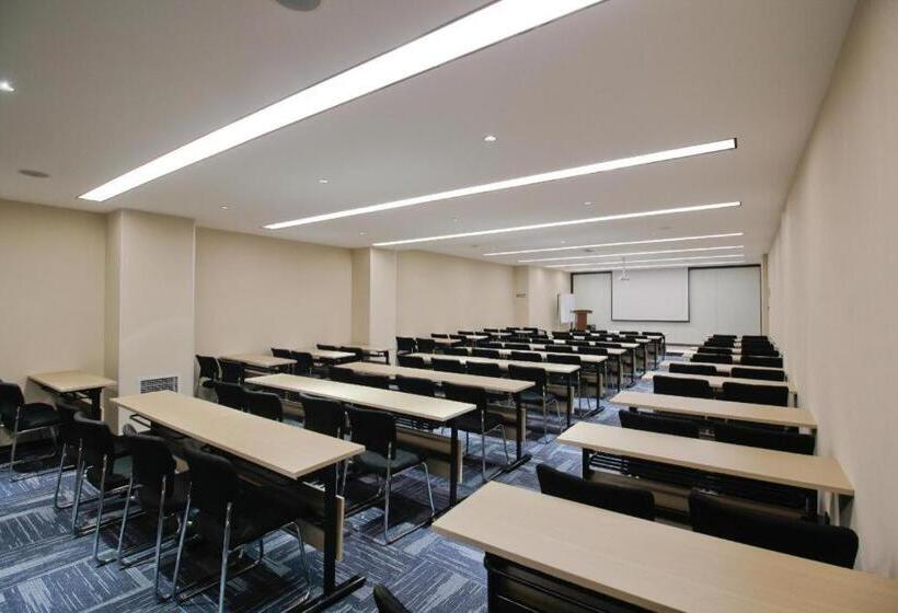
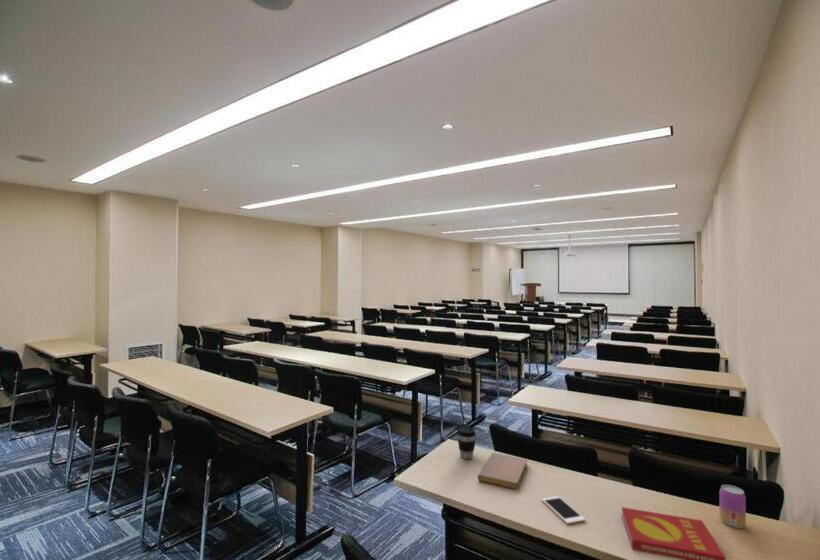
+ notebook [477,452,528,490]
+ beverage can [719,484,747,529]
+ book [621,506,727,560]
+ coffee cup [456,426,477,460]
+ cell phone [541,495,586,525]
